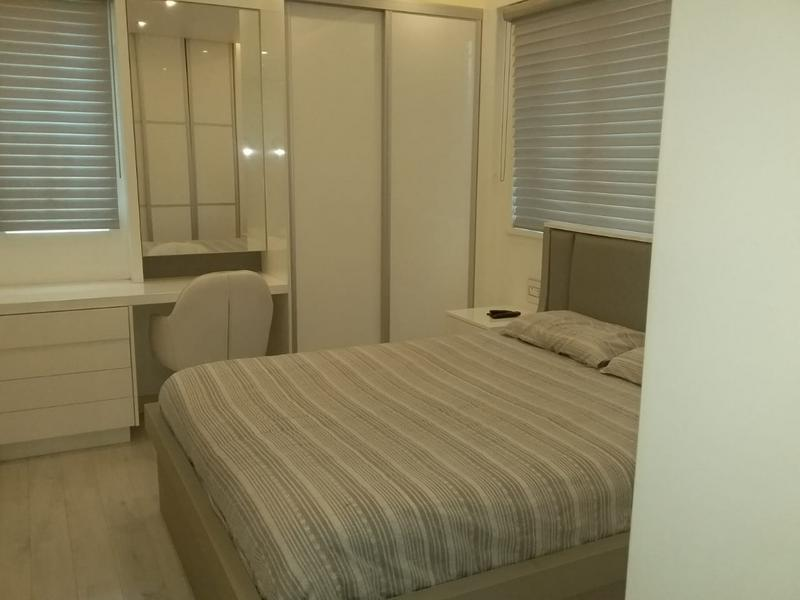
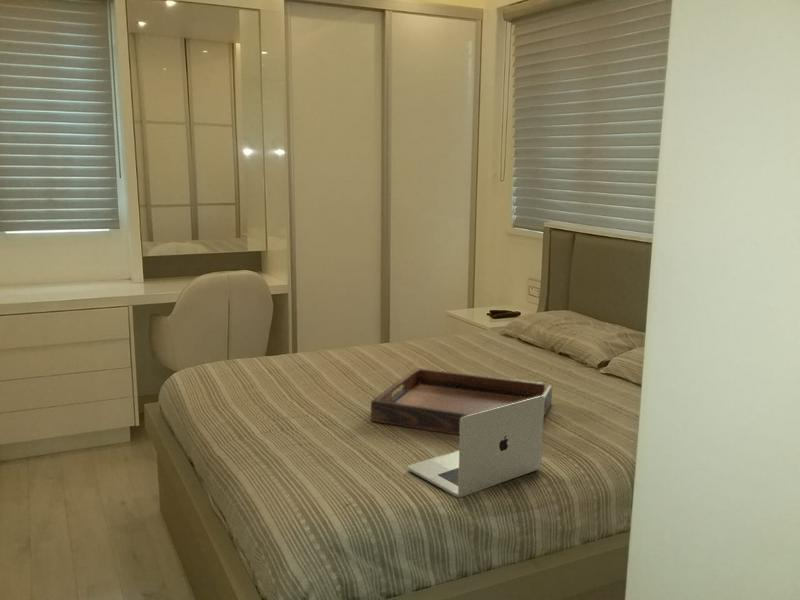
+ laptop [407,395,545,498]
+ serving tray [370,367,553,436]
